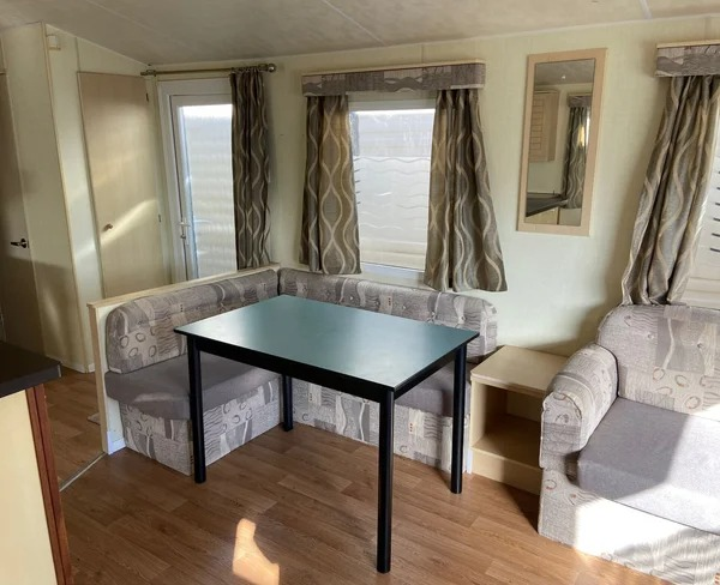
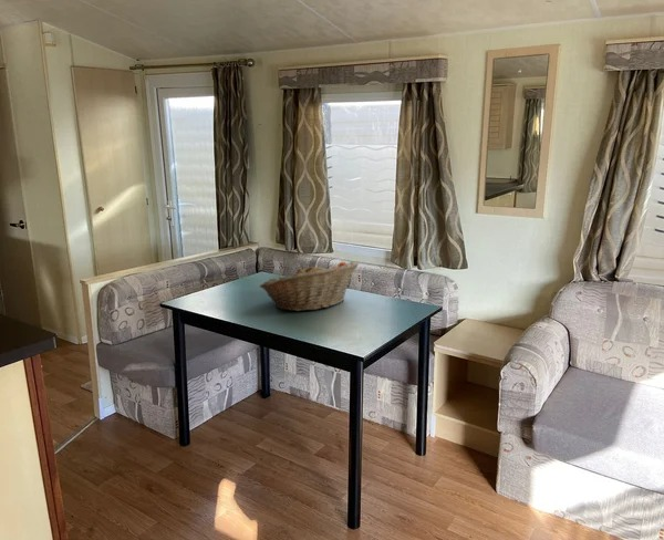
+ fruit basket [259,260,360,312]
